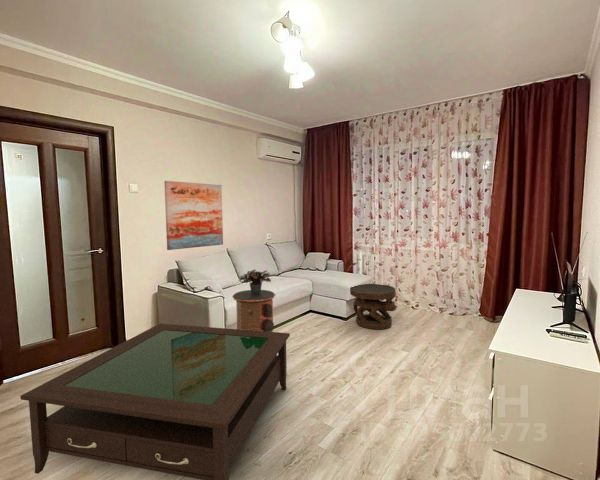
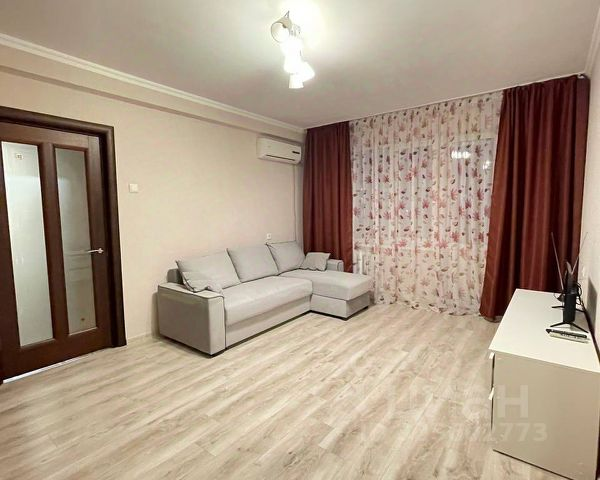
- speaker [231,289,276,332]
- side table [349,283,398,330]
- wall art [163,180,224,251]
- potted plant [238,269,272,295]
- coffee table [19,323,291,480]
